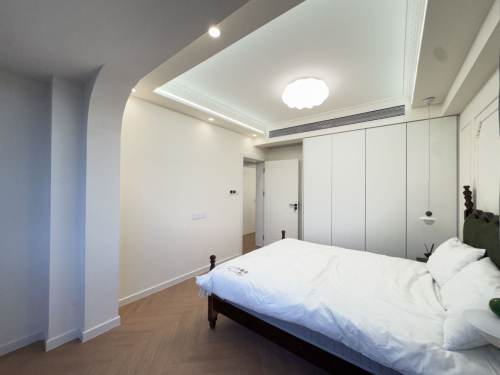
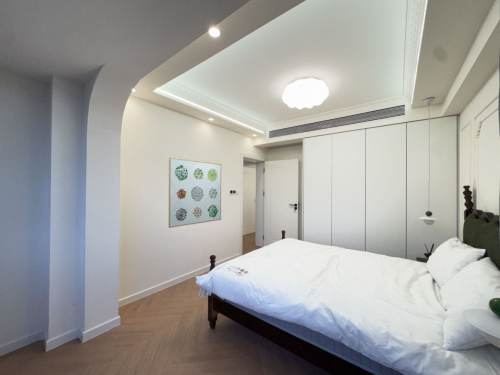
+ wall art [168,157,222,229]
